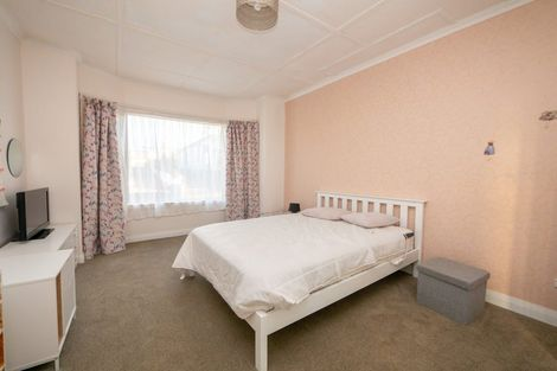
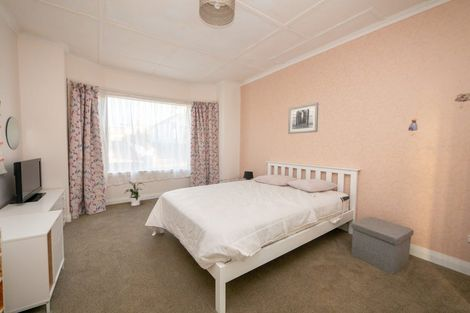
+ wall art [287,102,319,135]
+ house plant [123,180,145,207]
